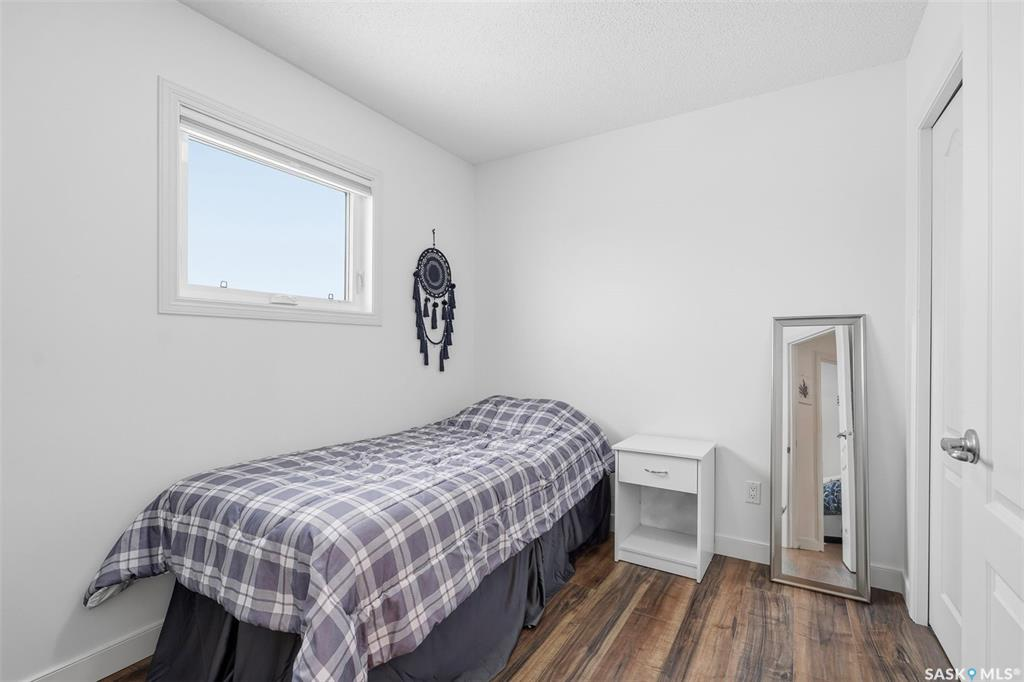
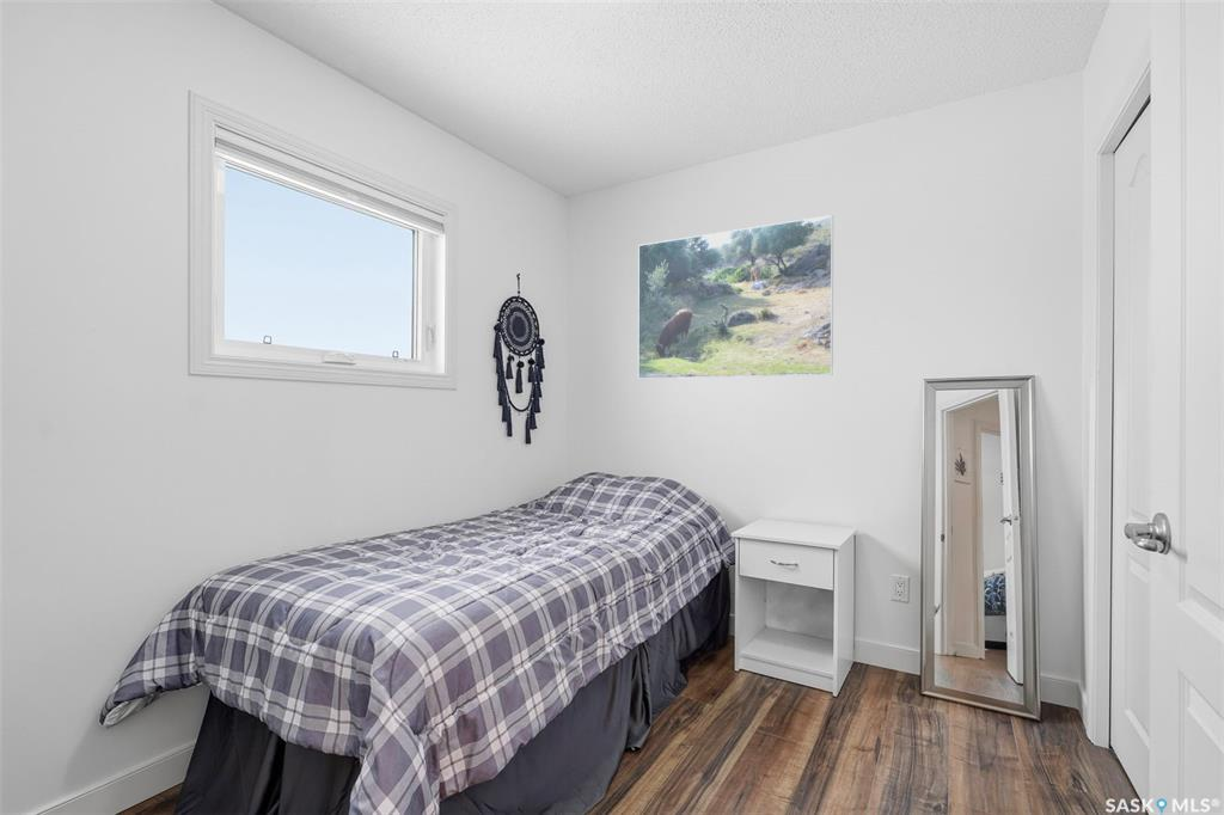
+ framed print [637,214,834,380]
